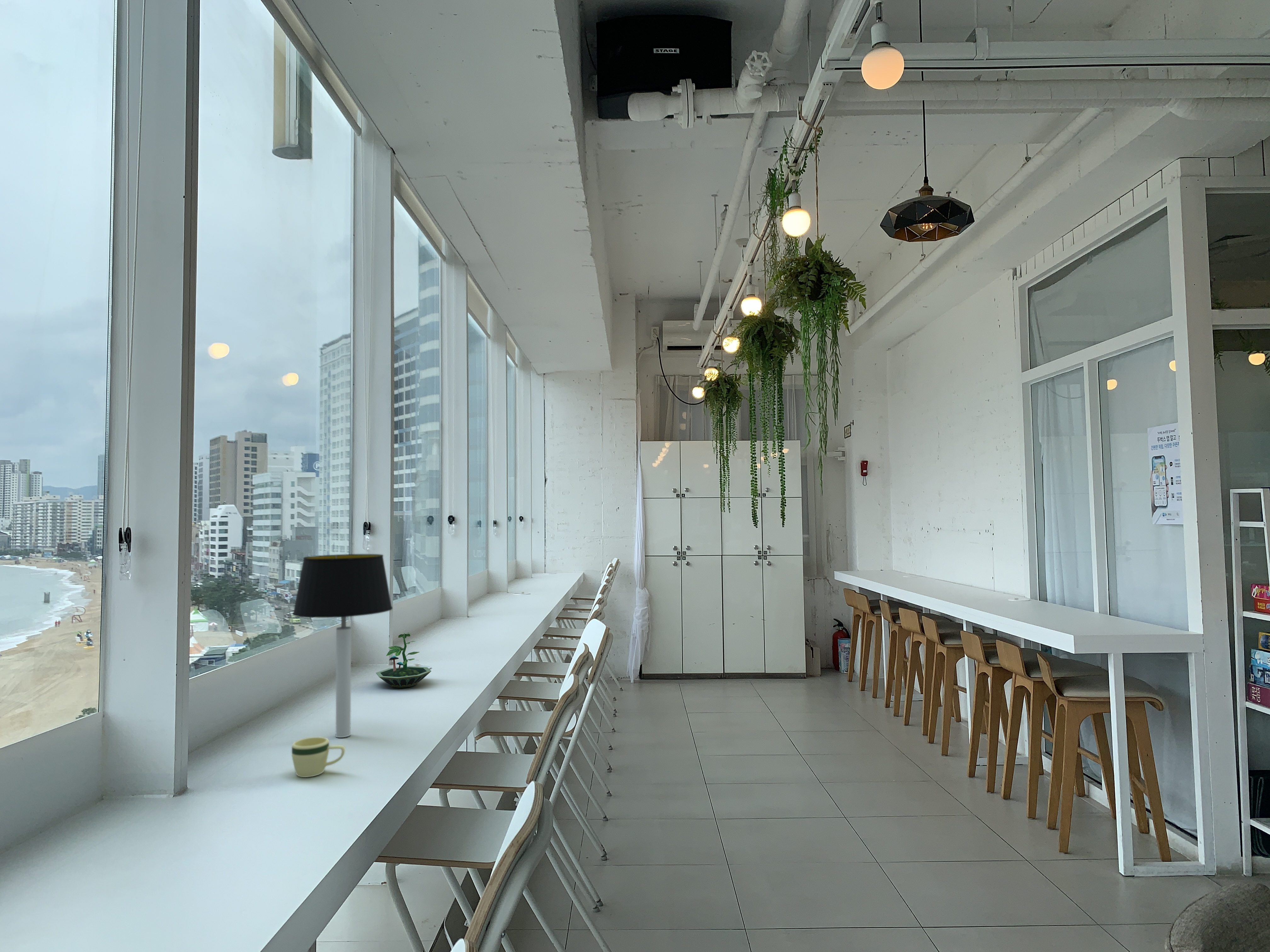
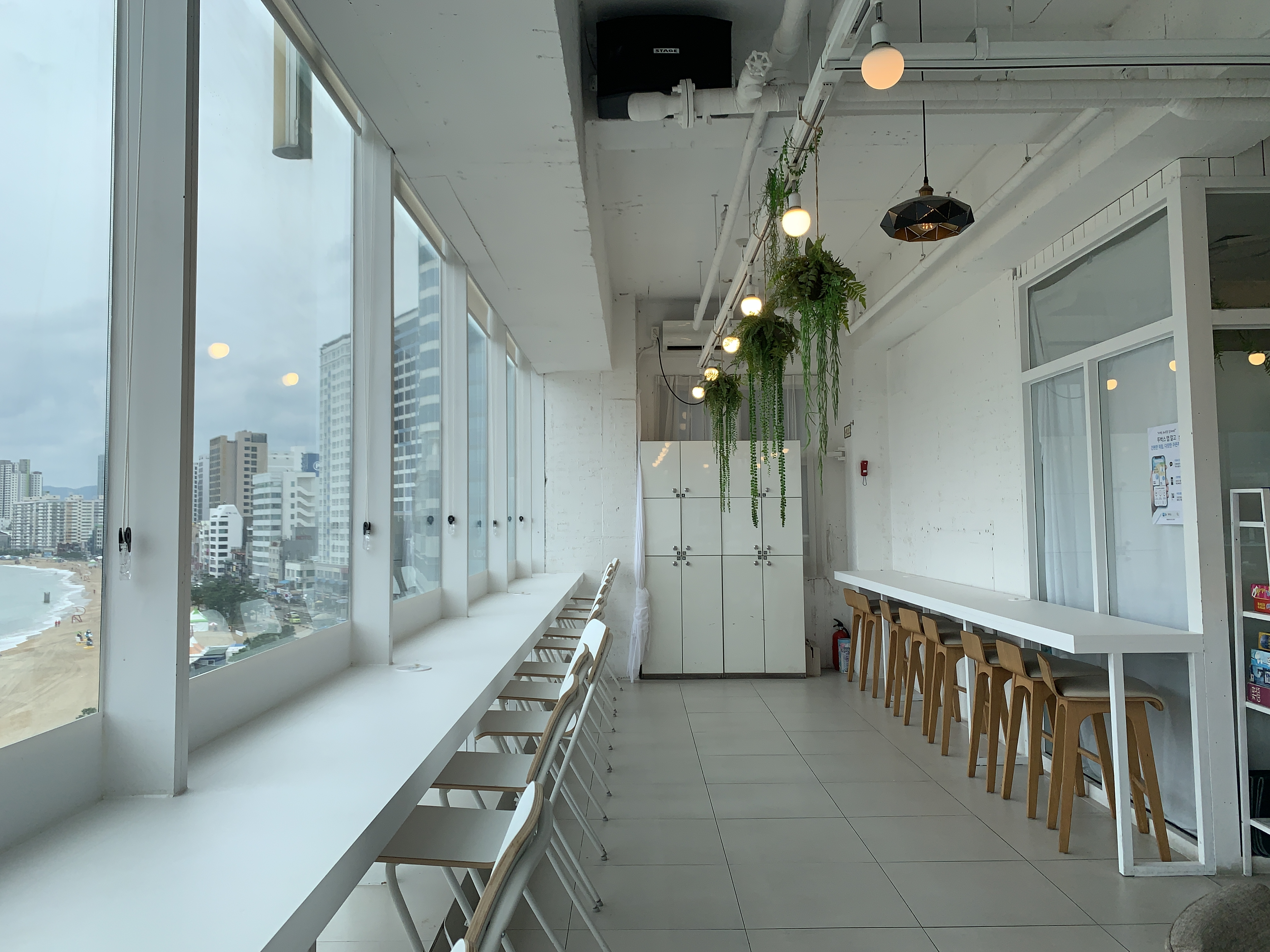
- mug [291,736,346,778]
- terrarium [375,632,431,688]
- table lamp [292,554,393,738]
